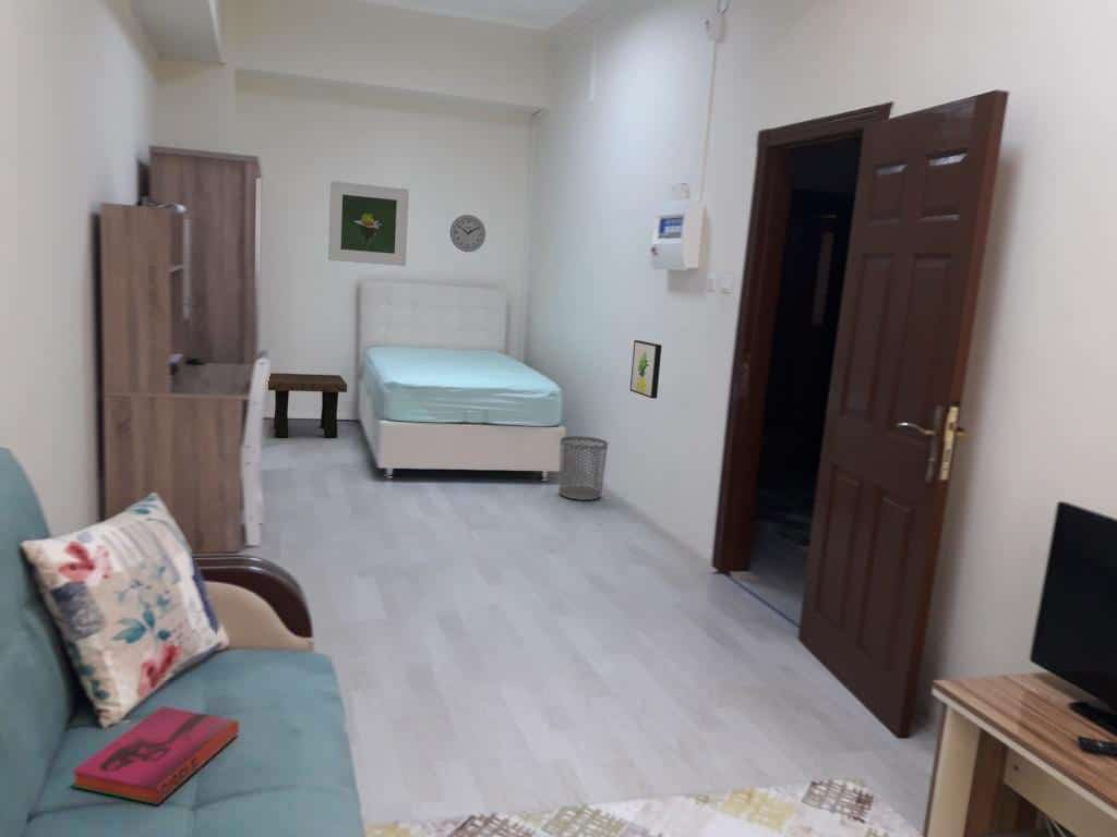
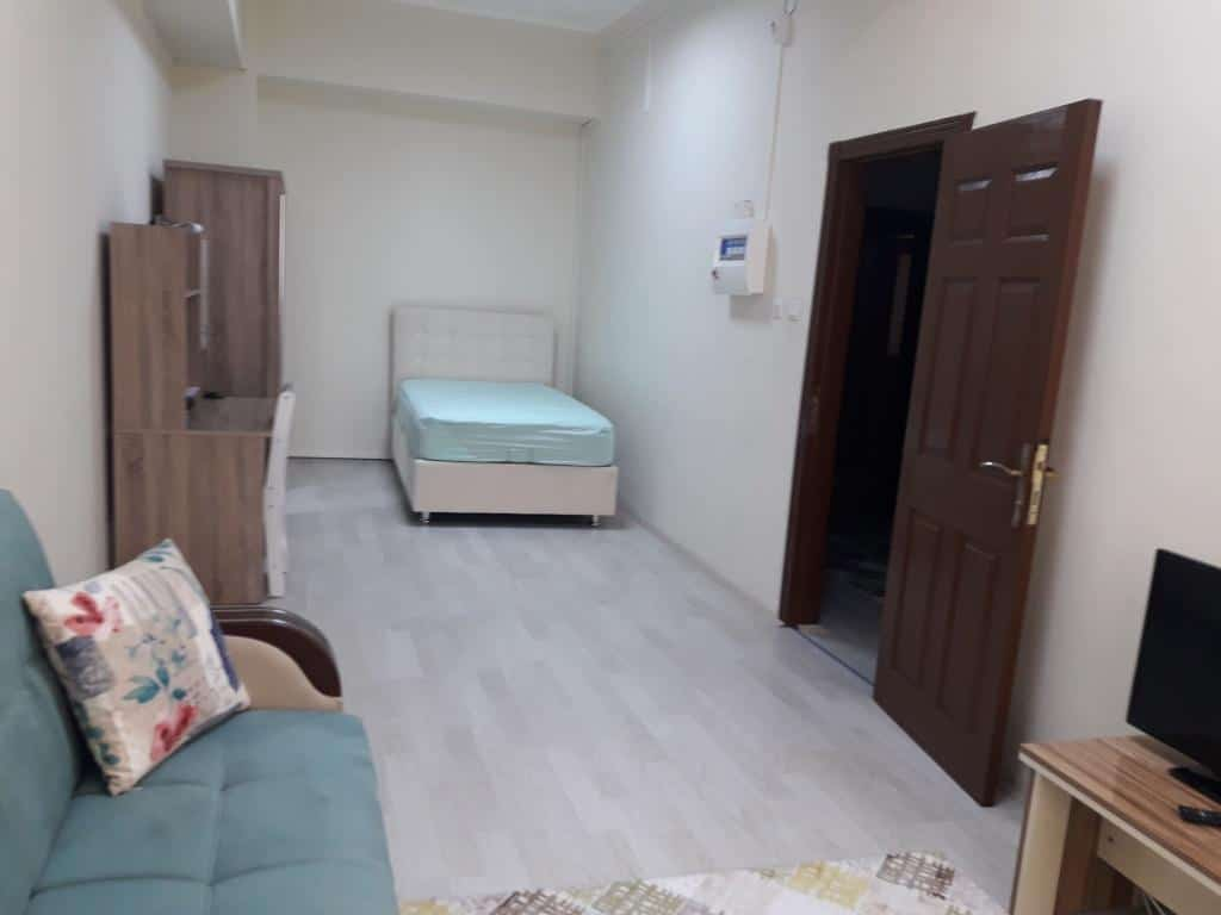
- waste bin [557,435,609,501]
- wall clock [449,214,487,253]
- wall art [629,339,663,400]
- side table [267,372,348,438]
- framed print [327,180,410,267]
- hardback book [71,705,240,806]
